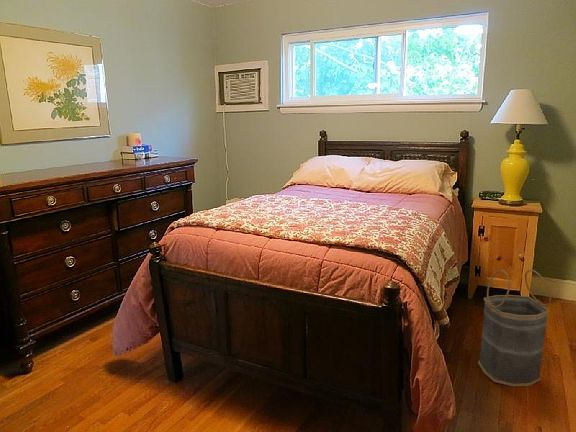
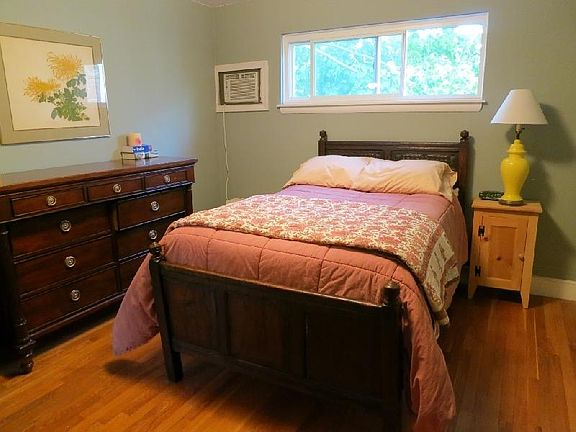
- basket [477,269,552,388]
